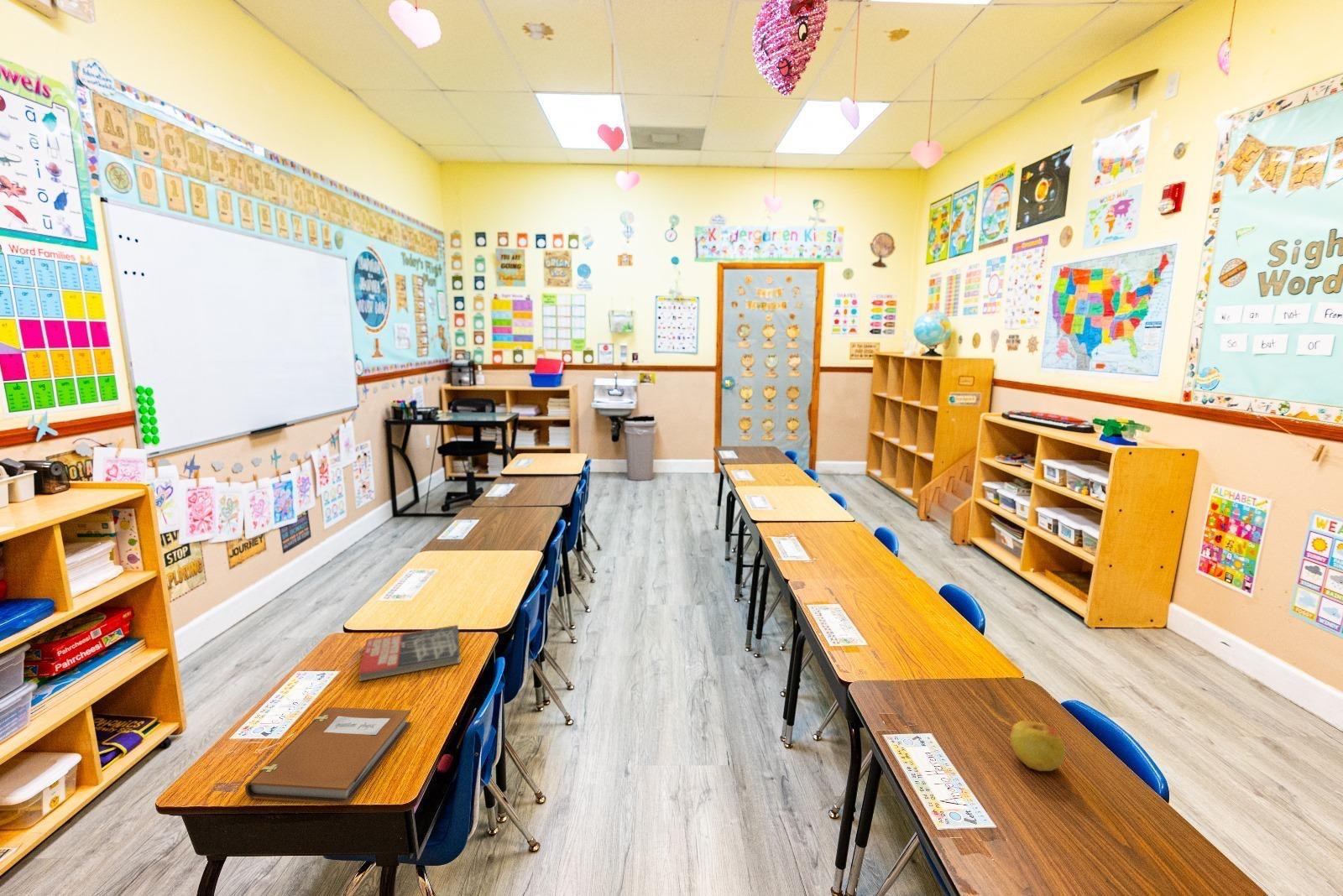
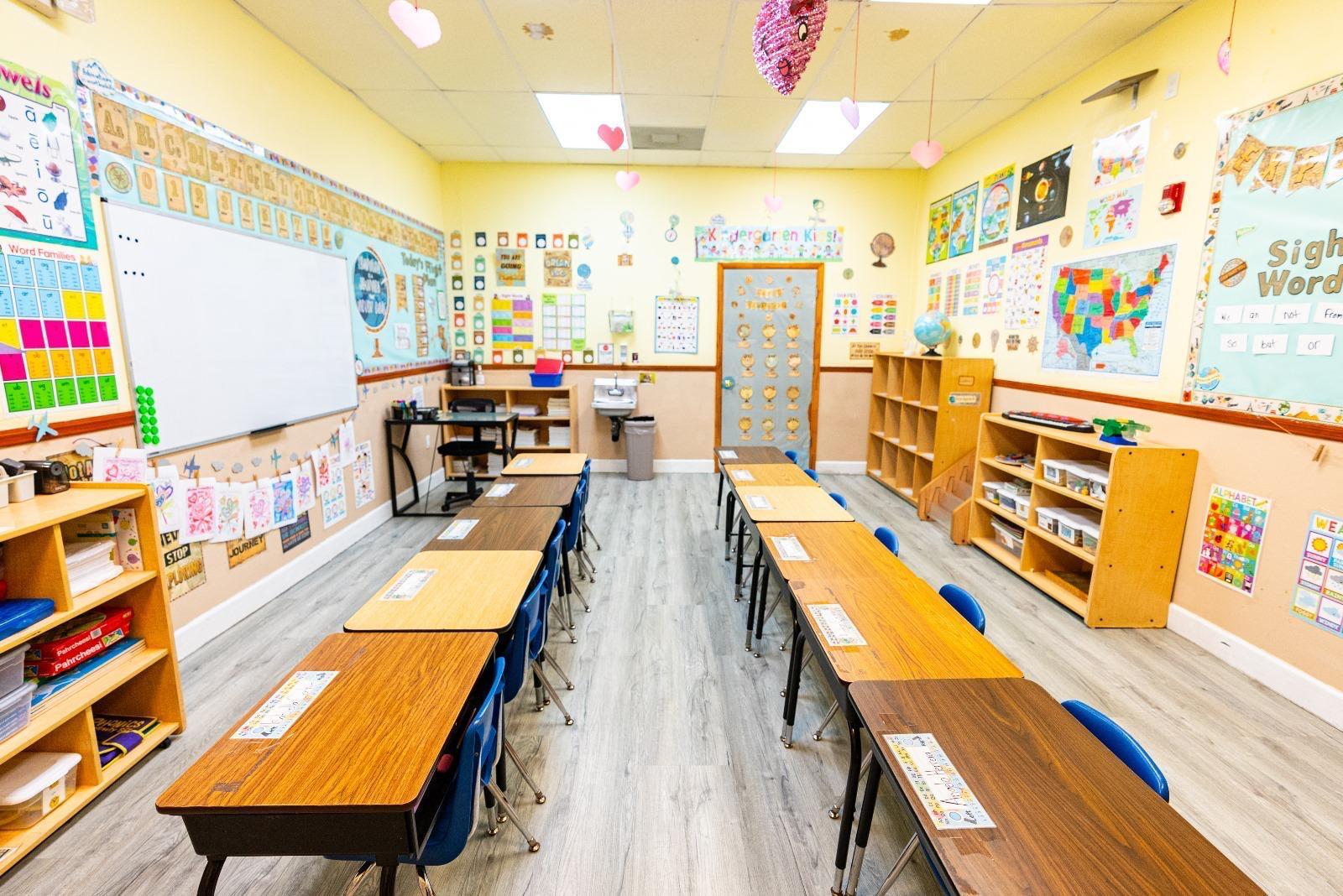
- book [358,624,462,682]
- notebook [244,706,412,805]
- apple [1009,720,1066,772]
